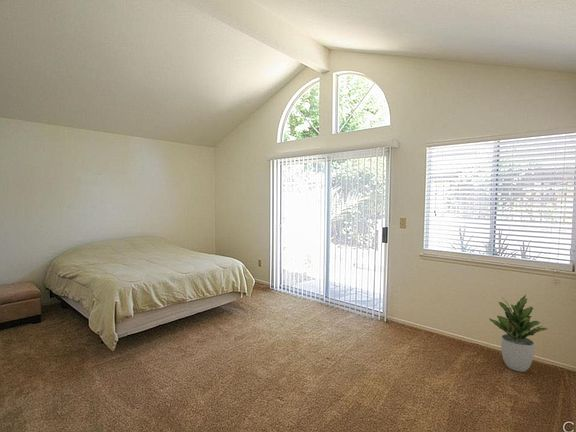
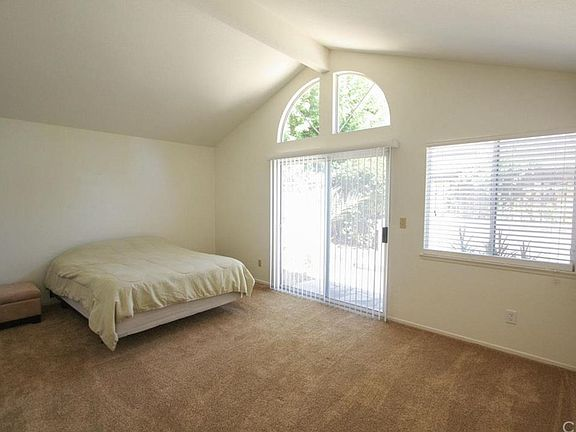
- potted plant [488,294,549,373]
